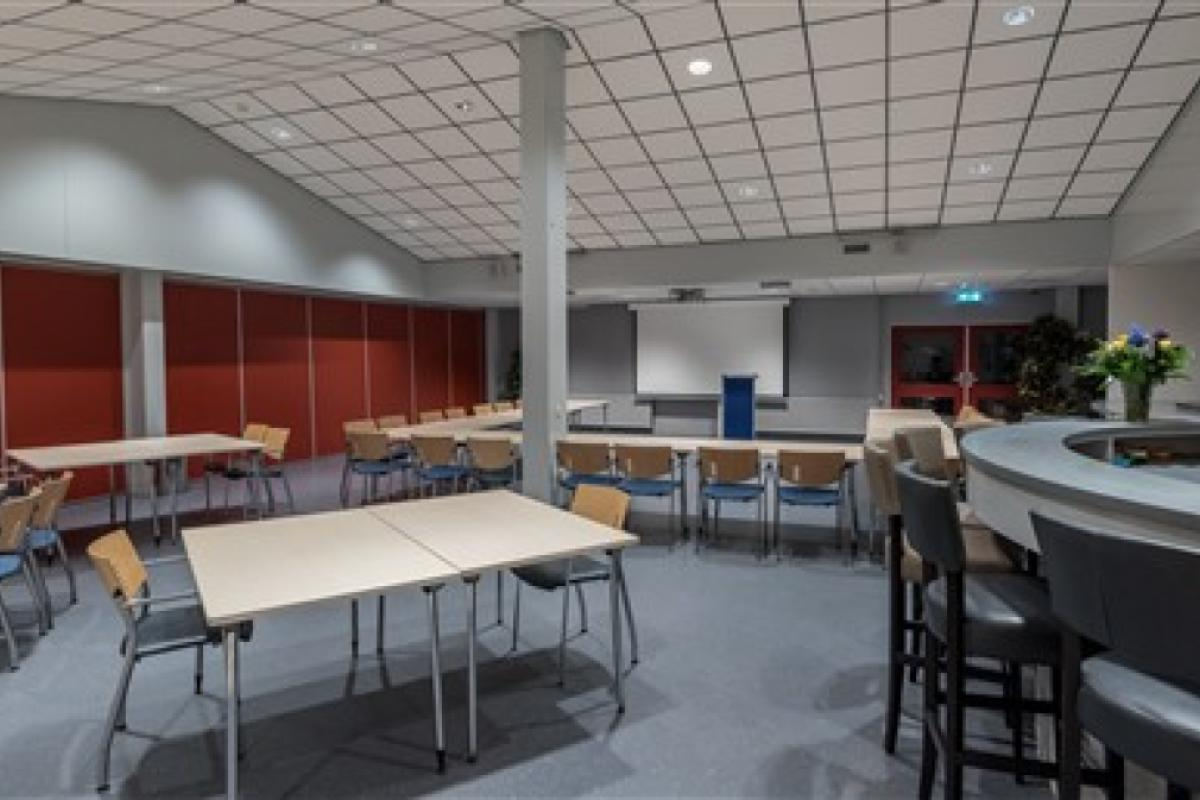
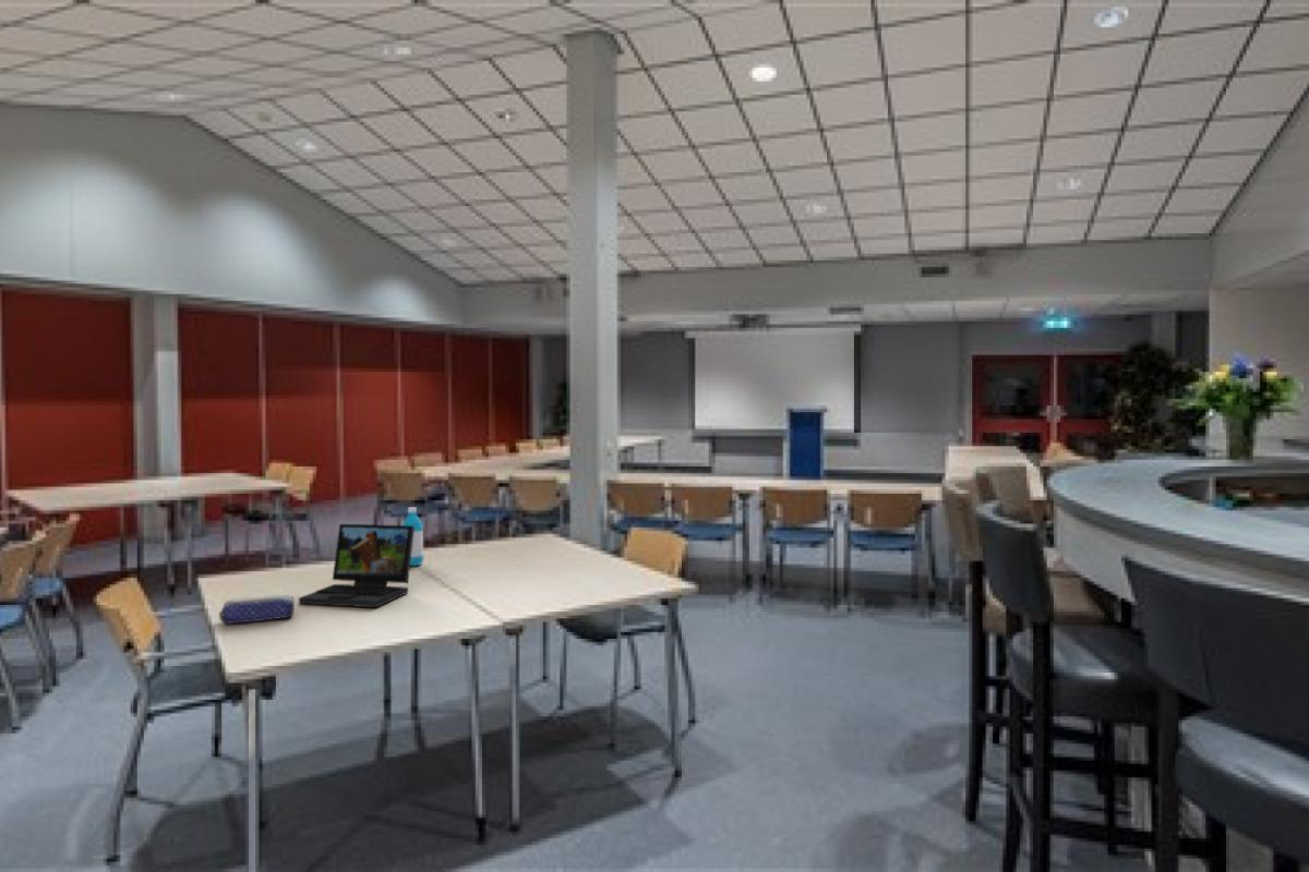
+ laptop [298,523,415,608]
+ pencil case [218,594,296,625]
+ water bottle [401,506,424,567]
